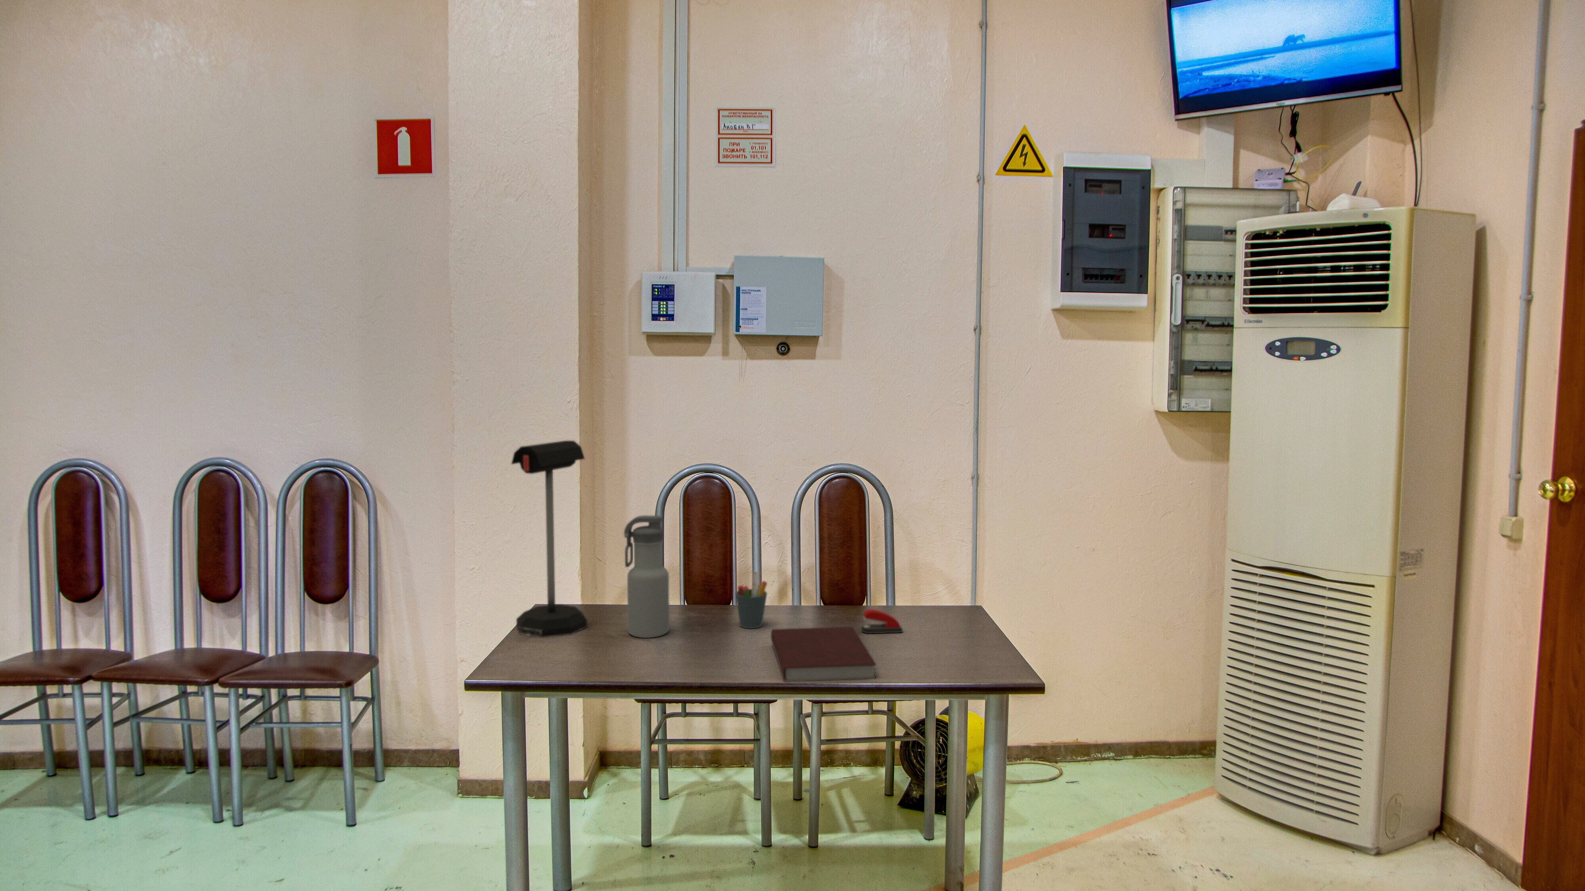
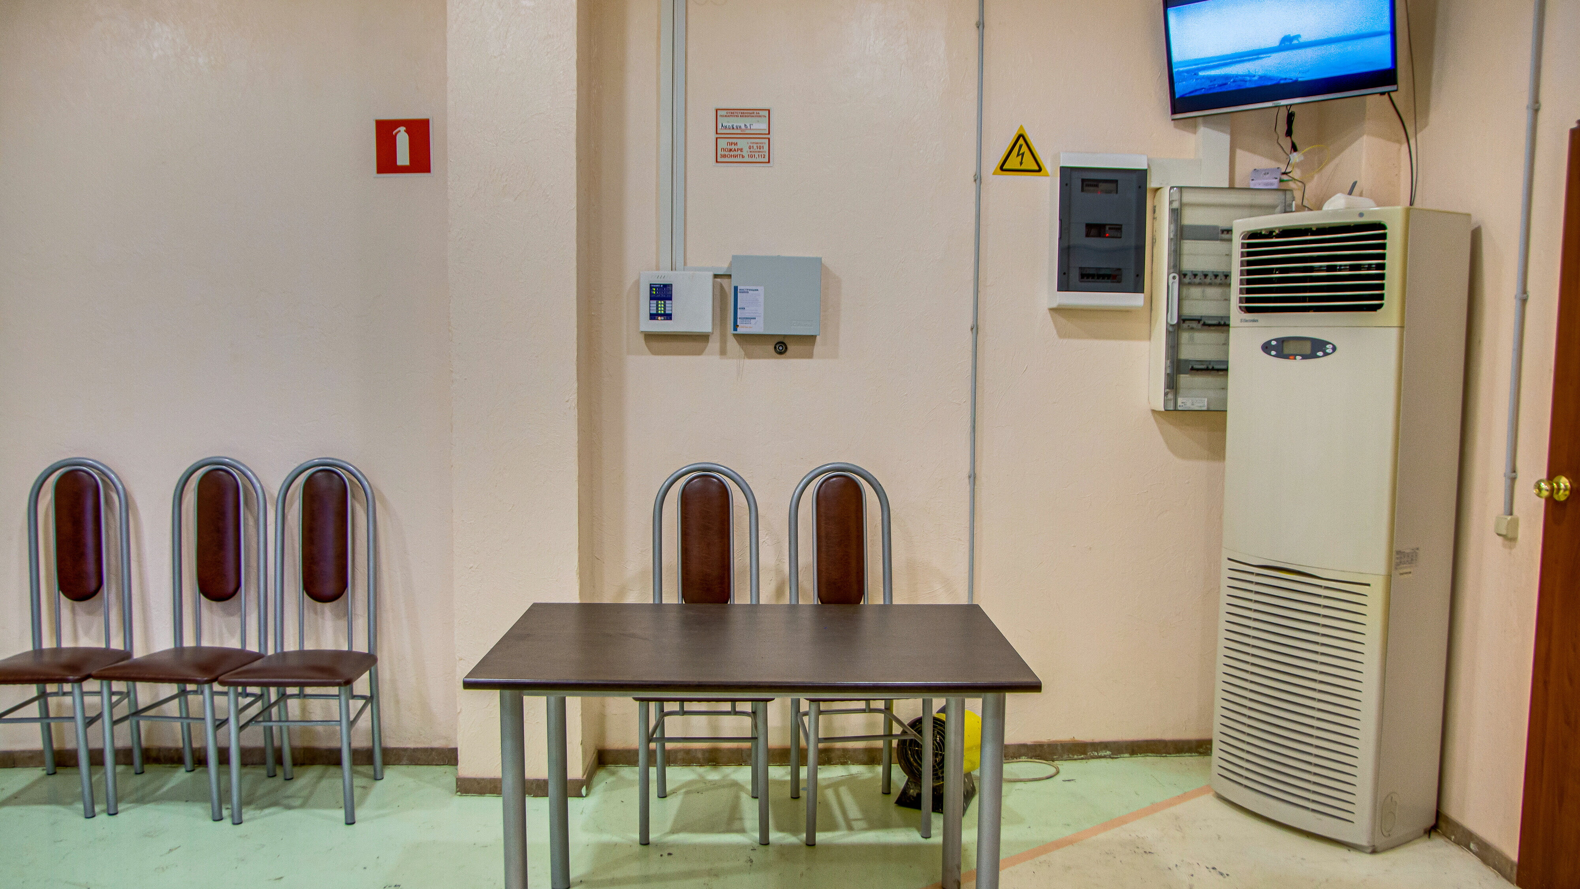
- mailbox [511,440,588,638]
- water bottle [624,515,669,639]
- pen holder [735,571,767,629]
- stapler [861,609,904,634]
- notebook [771,627,877,682]
